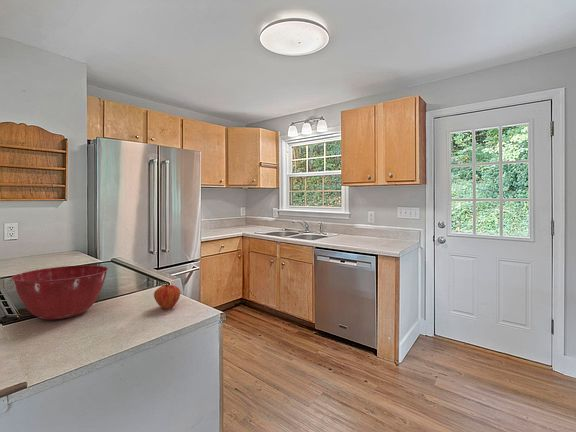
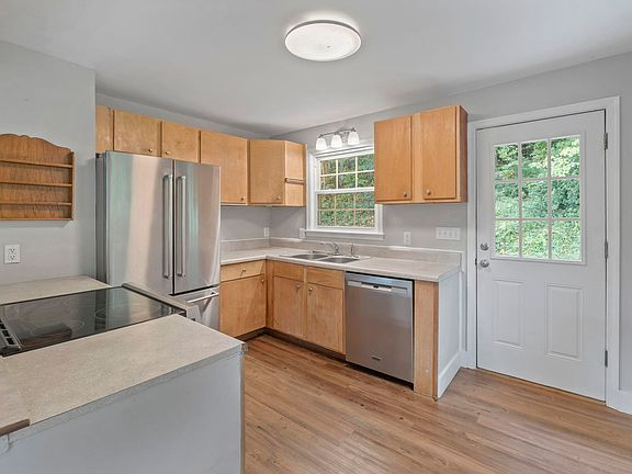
- mixing bowl [10,264,109,321]
- fruit [153,281,181,310]
